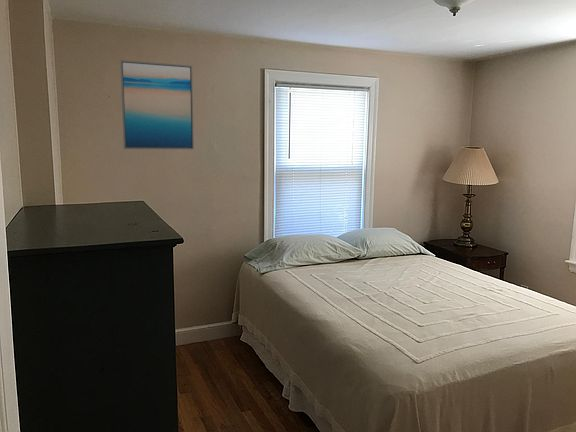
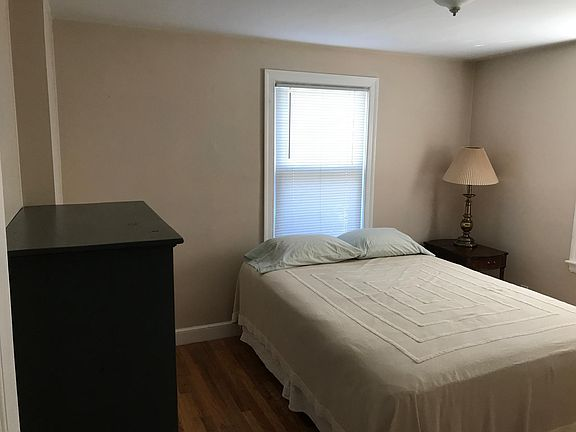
- wall art [119,59,195,150]
